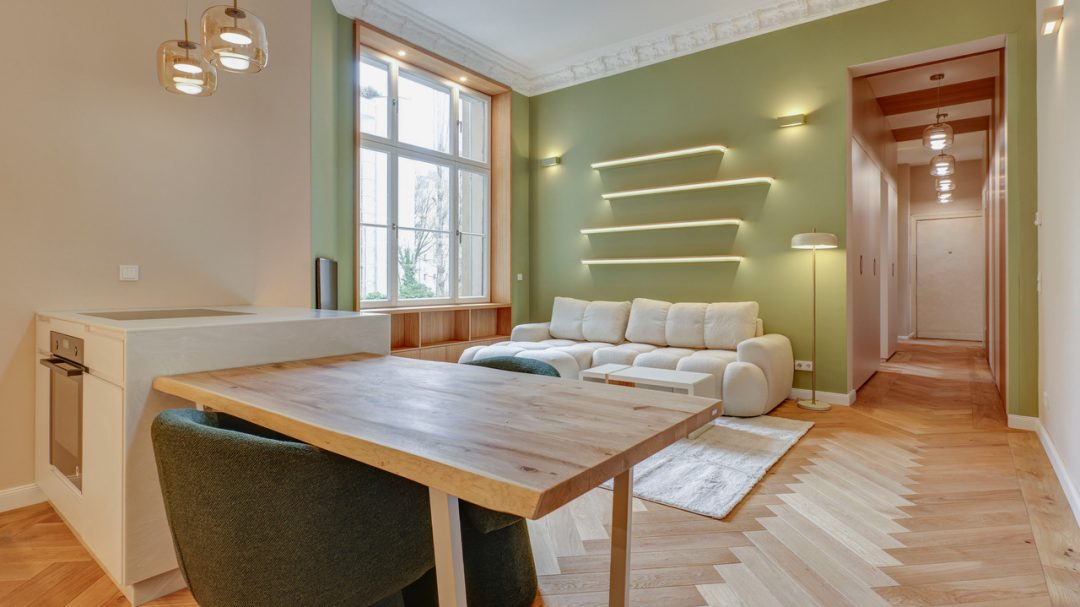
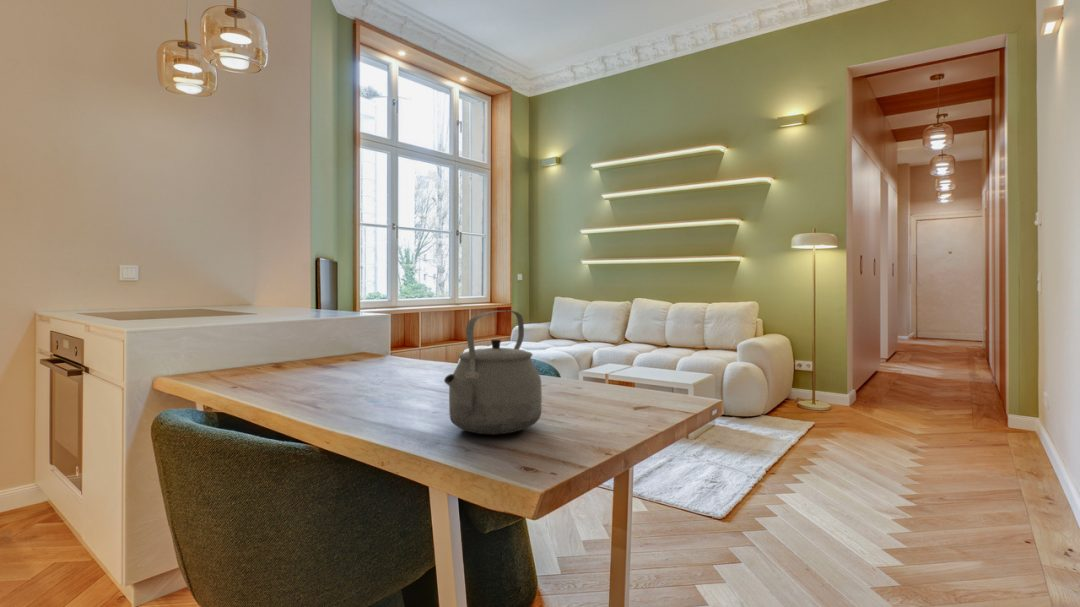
+ tea kettle [443,310,543,436]
